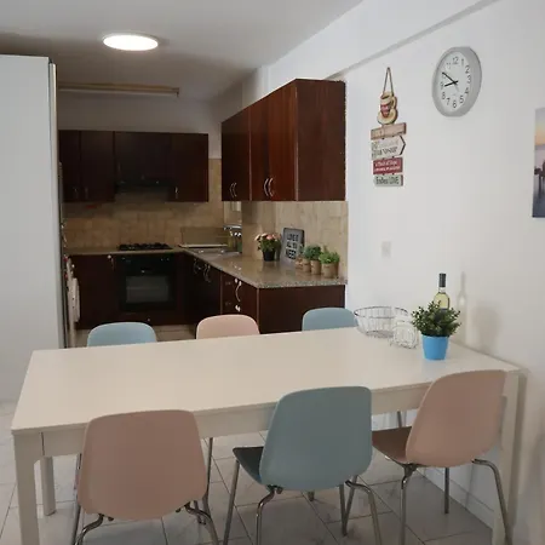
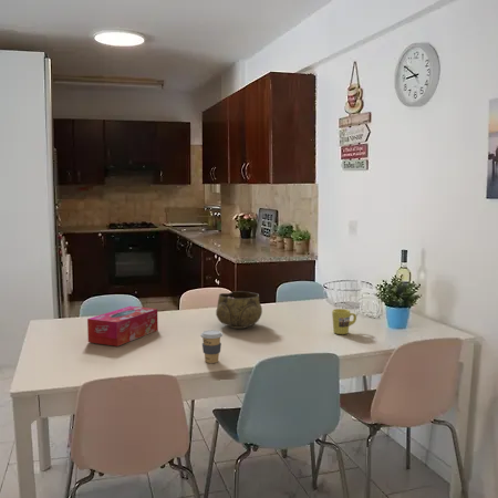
+ decorative bowl [215,290,263,330]
+ tissue box [86,305,159,347]
+ mug [331,308,357,335]
+ coffee cup [199,329,224,364]
